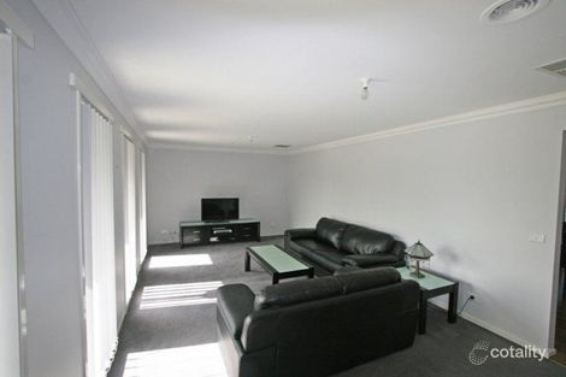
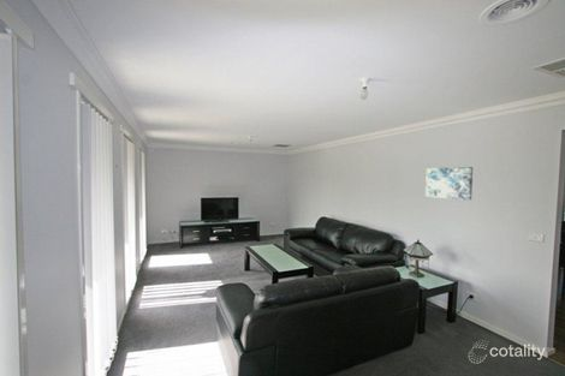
+ wall art [424,166,474,202]
